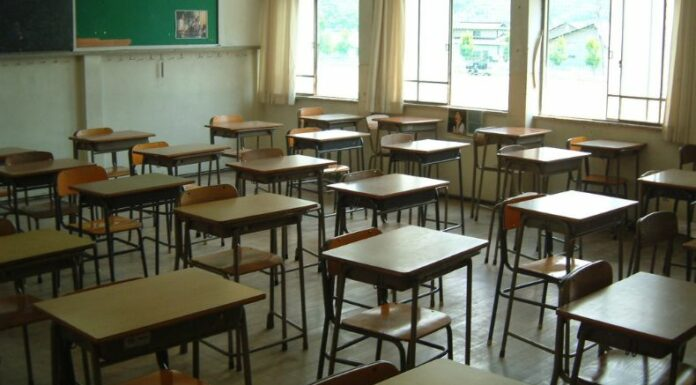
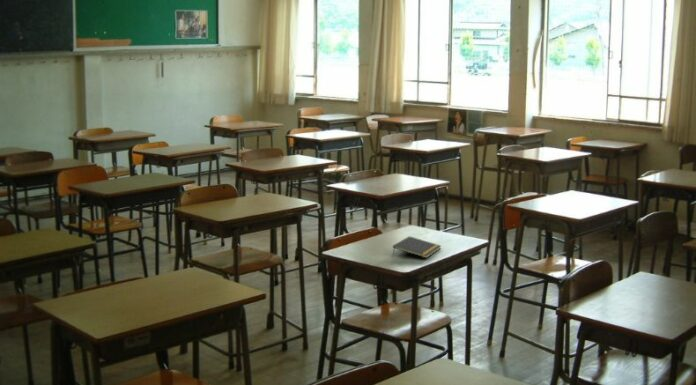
+ notepad [392,235,442,259]
